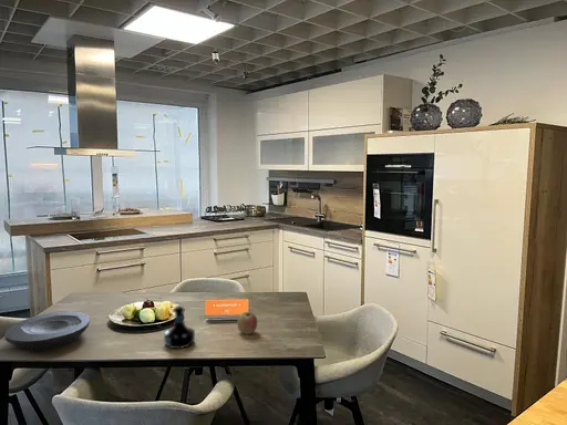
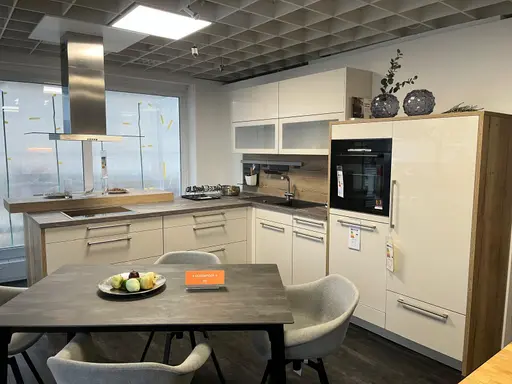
- tequila bottle [163,305,196,350]
- plate [3,311,91,352]
- apple [236,311,258,335]
